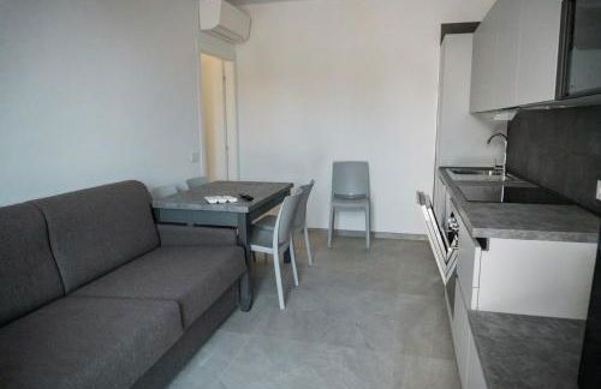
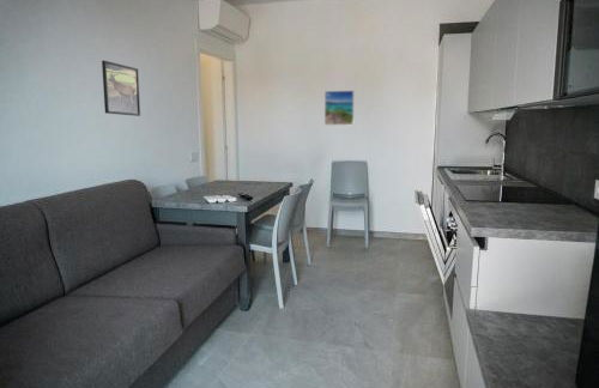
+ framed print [101,60,141,117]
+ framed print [323,90,355,126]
